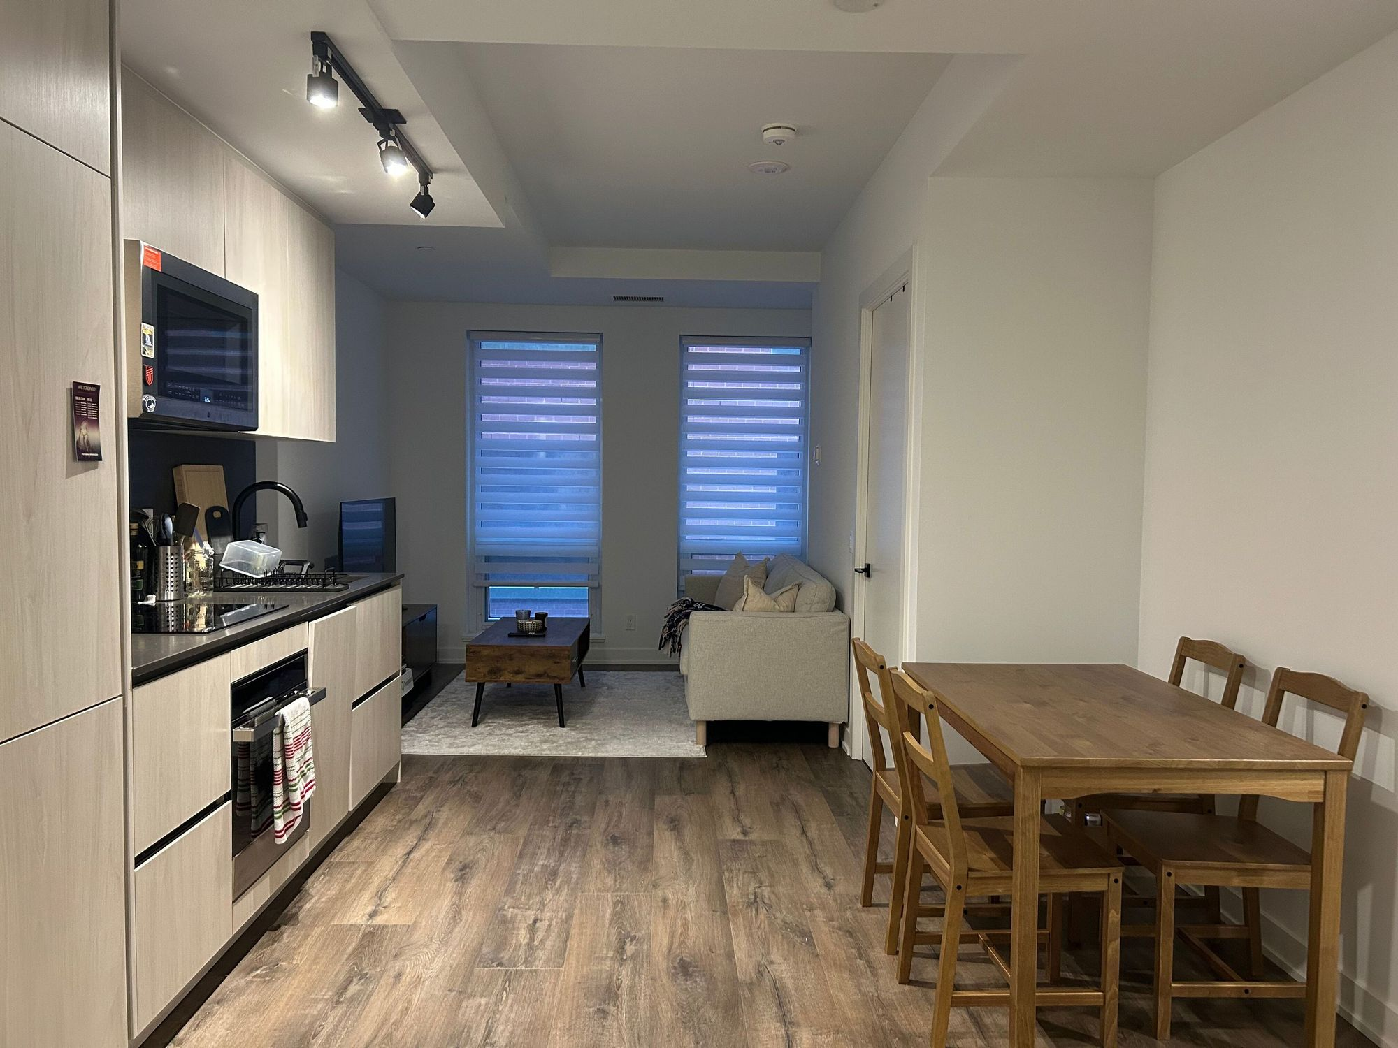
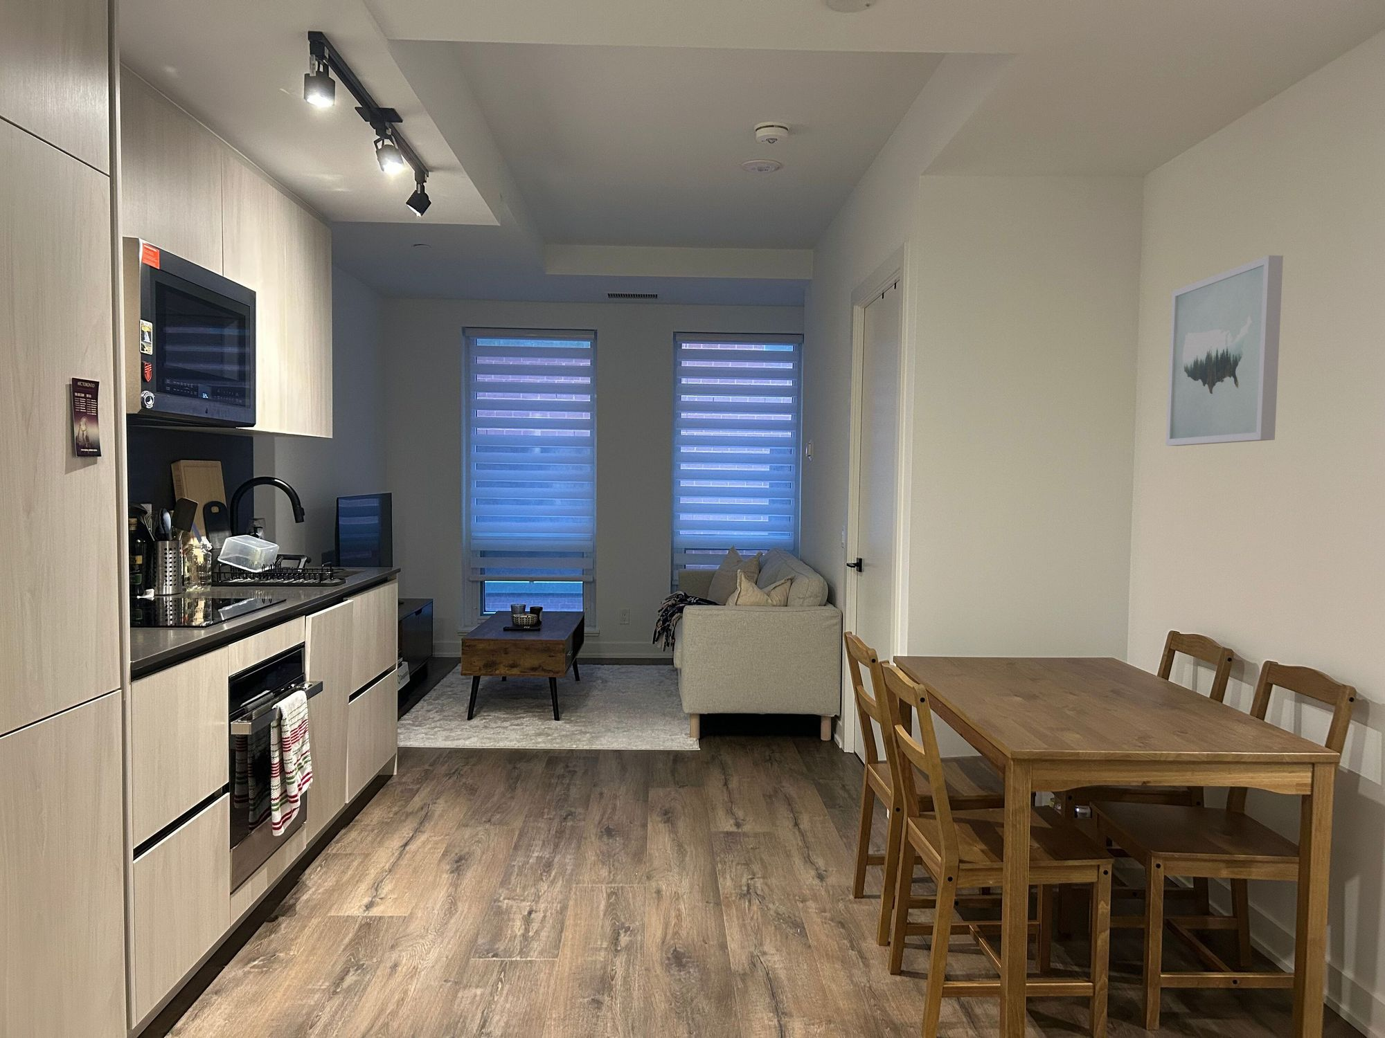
+ wall art [1166,255,1284,446]
